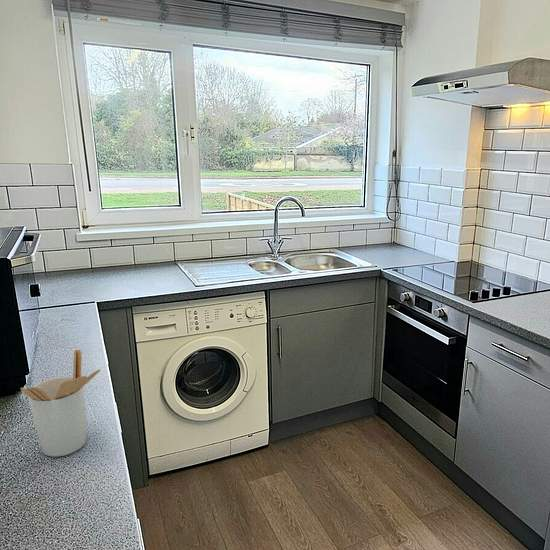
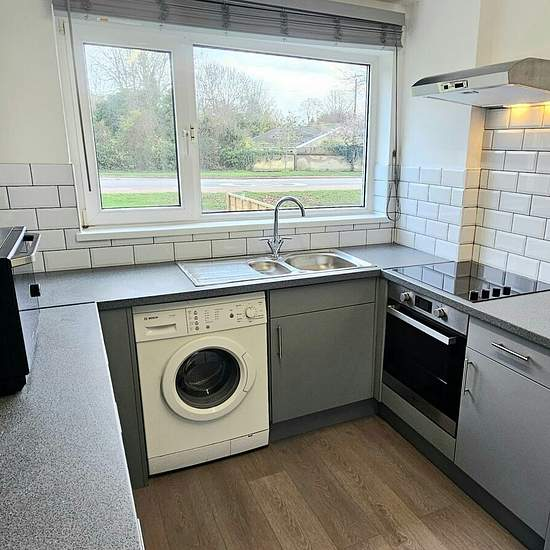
- utensil holder [20,349,101,458]
